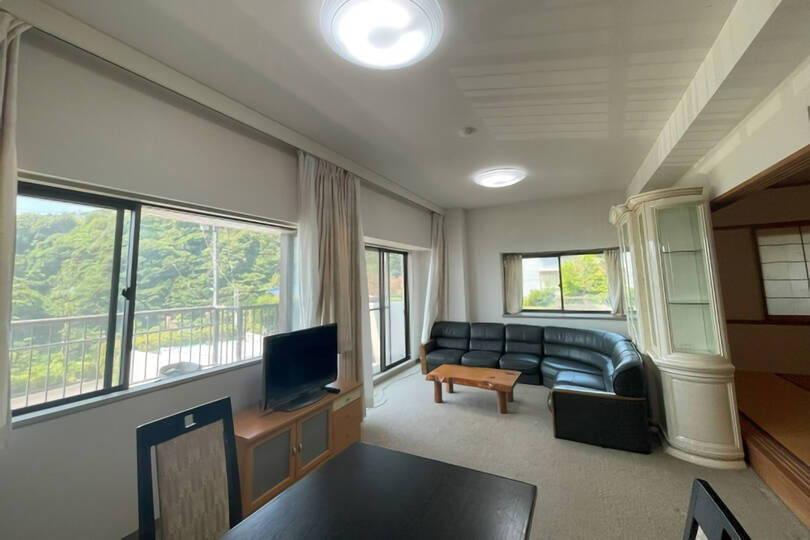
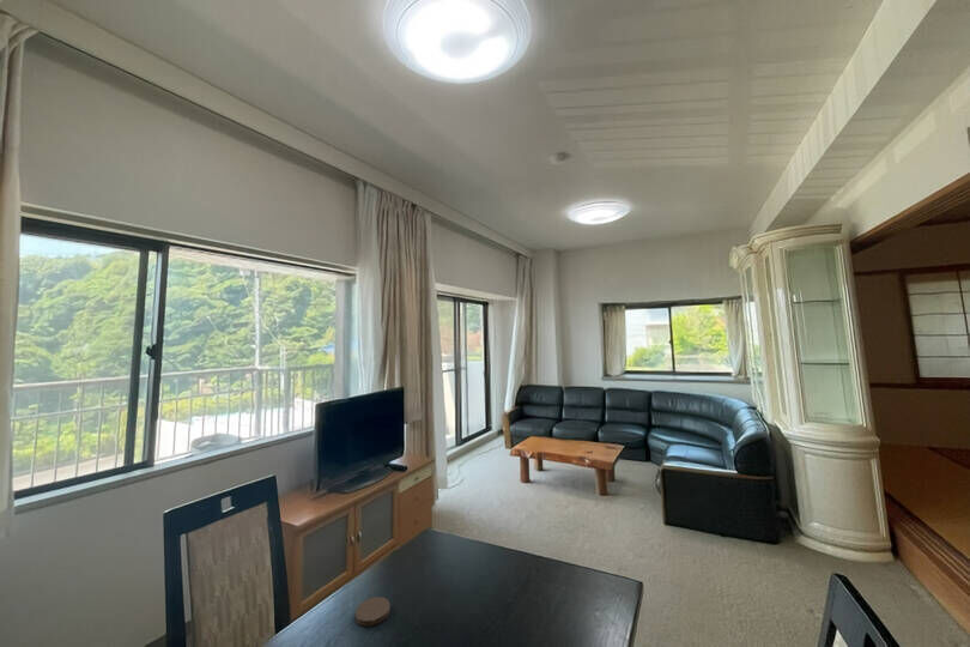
+ coaster [354,595,392,627]
